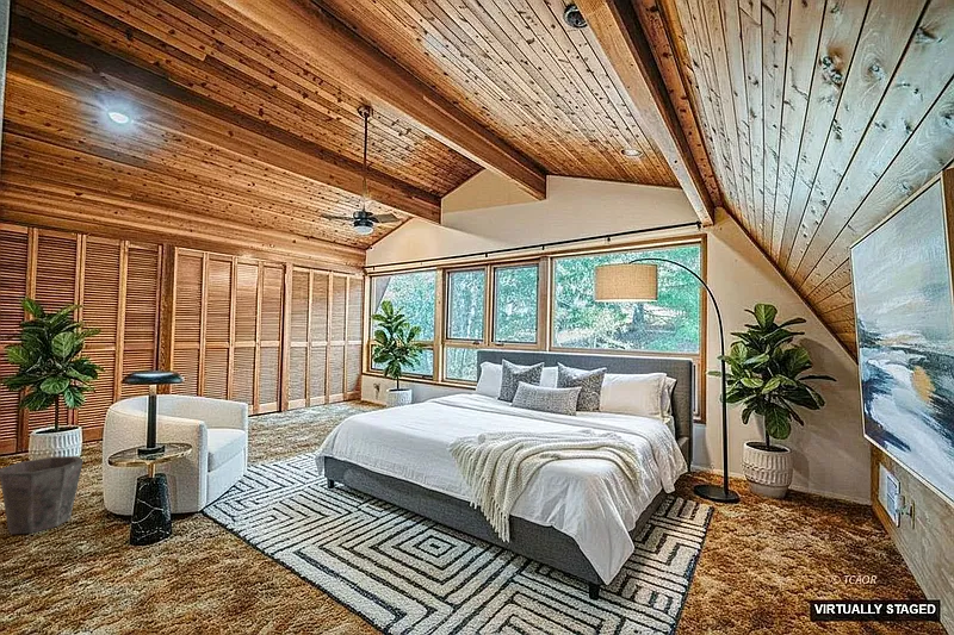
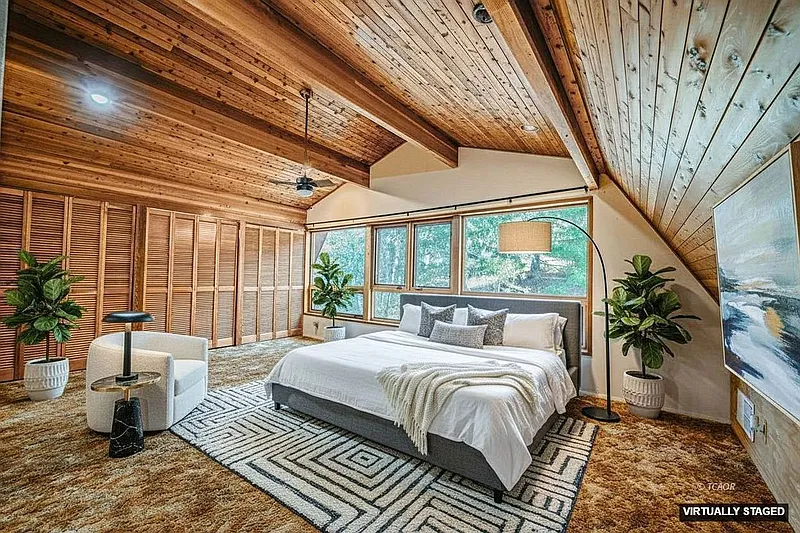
- waste bin [0,455,85,535]
